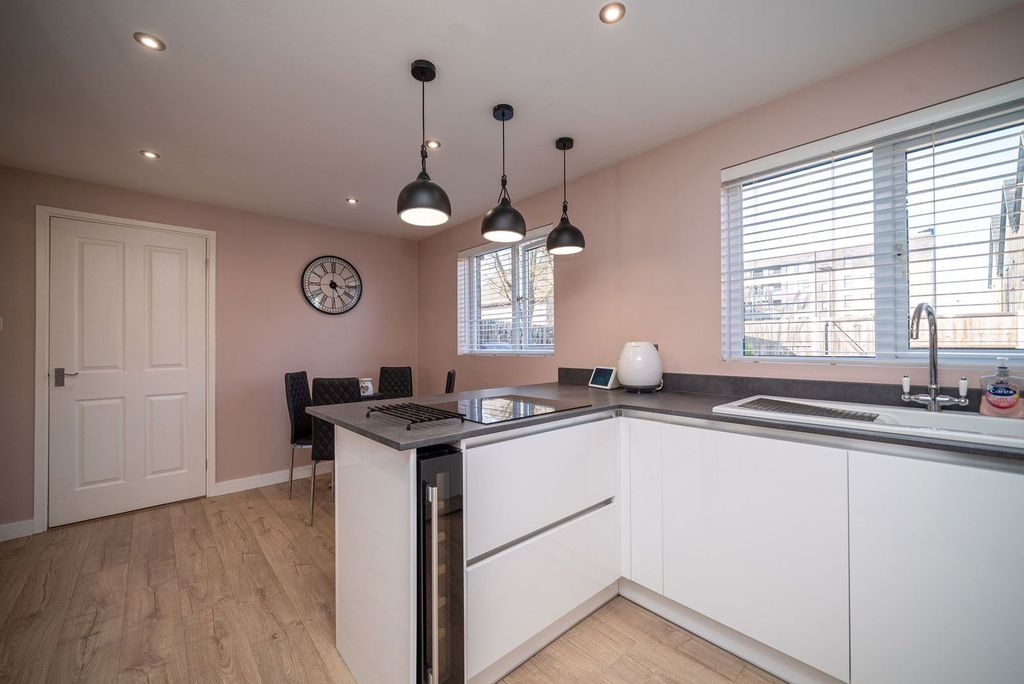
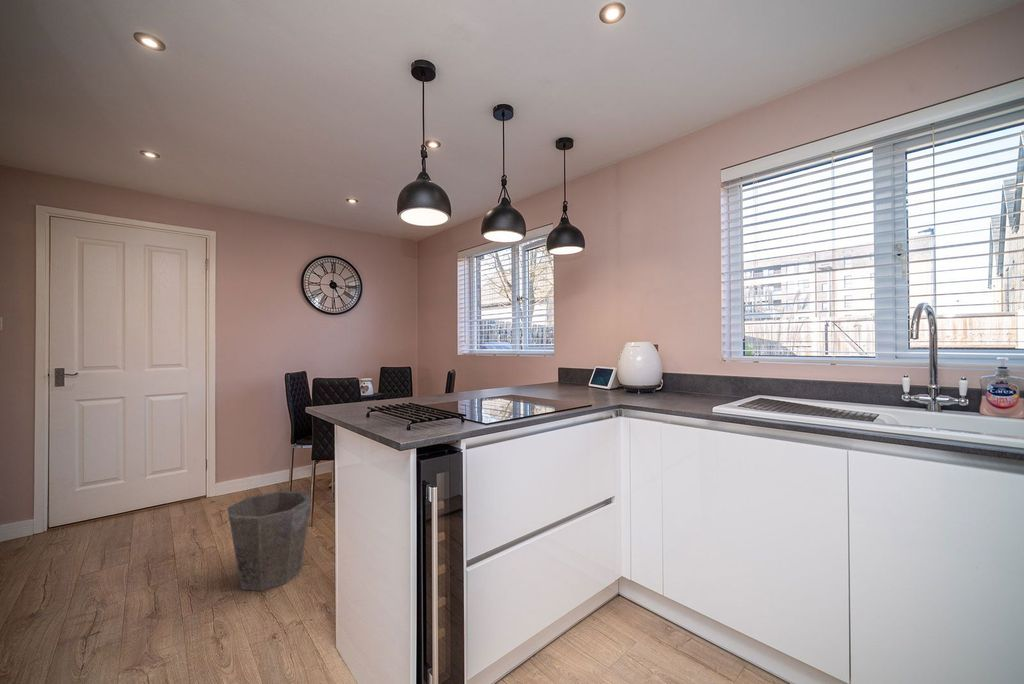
+ waste bin [226,490,312,592]
